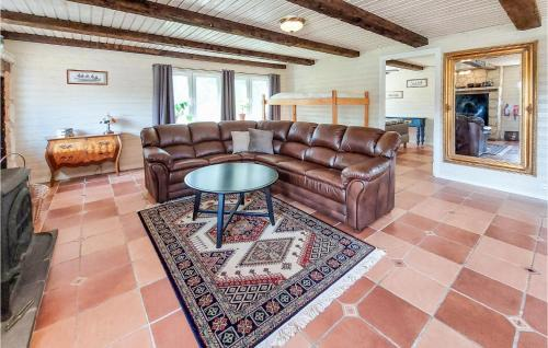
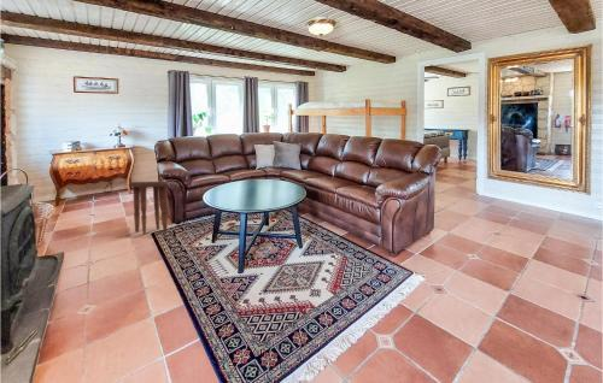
+ side table [128,181,170,236]
